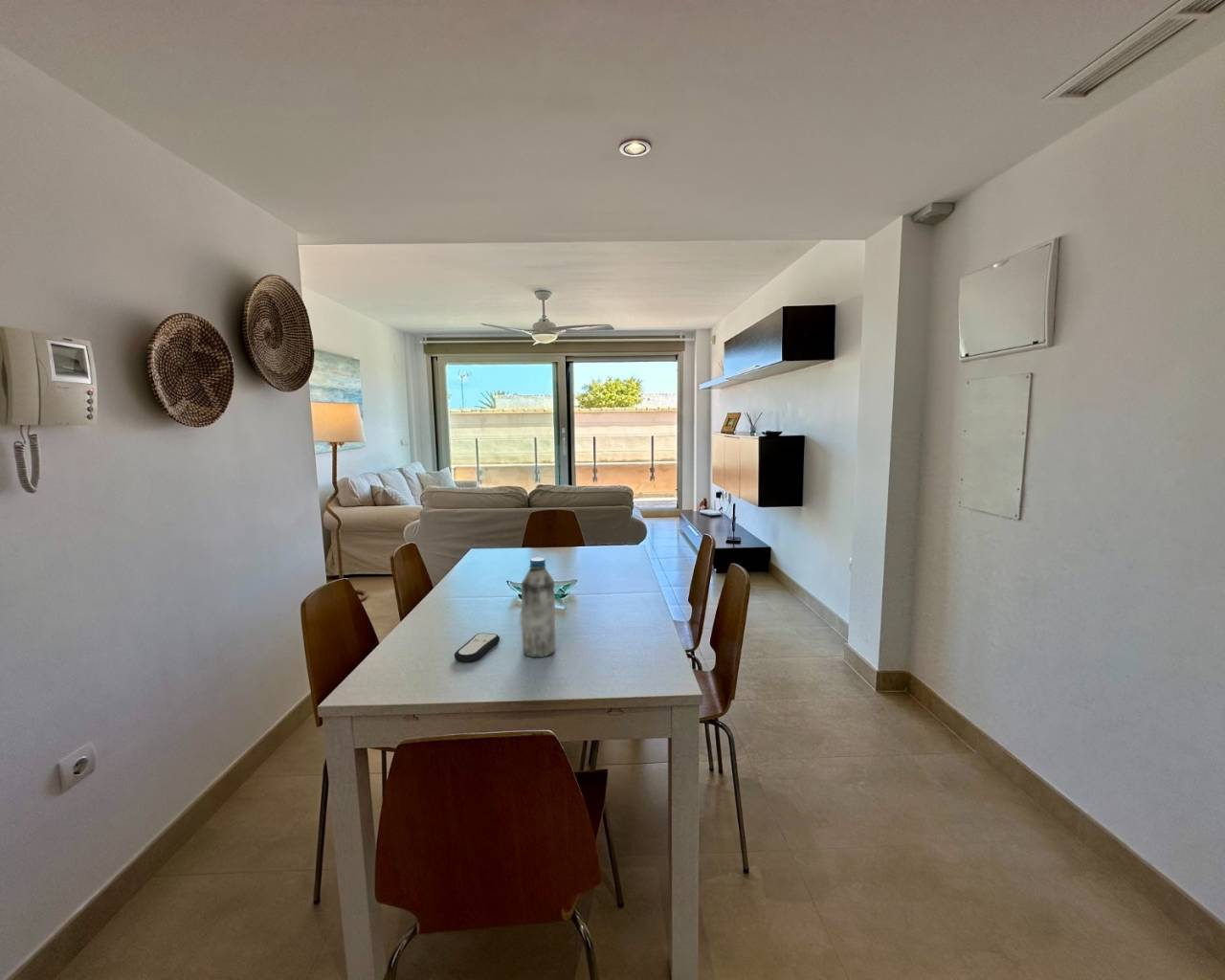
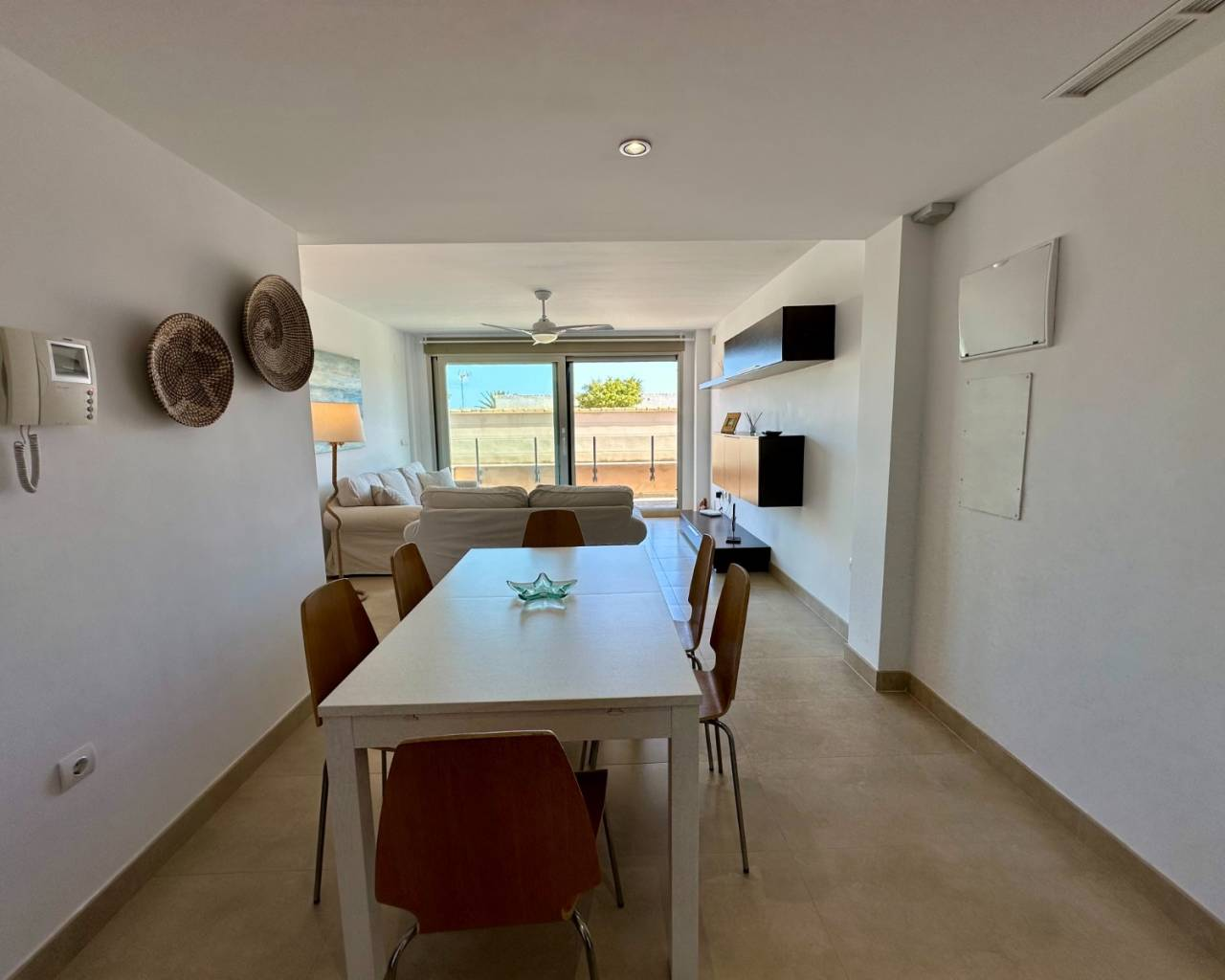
- remote control [454,633,501,663]
- water bottle [521,557,556,658]
